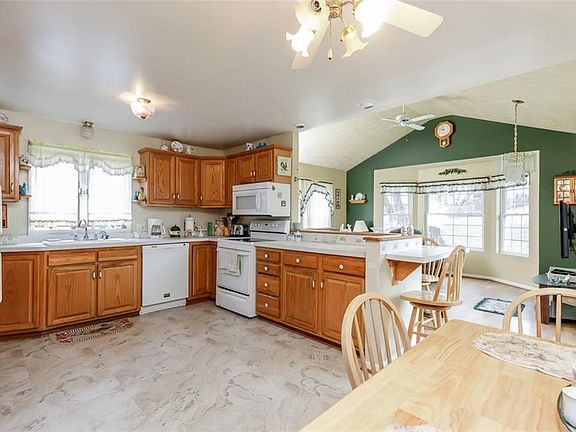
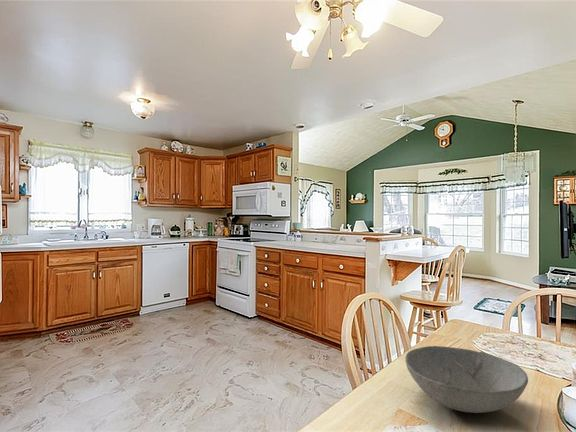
+ bowl [404,345,529,414]
